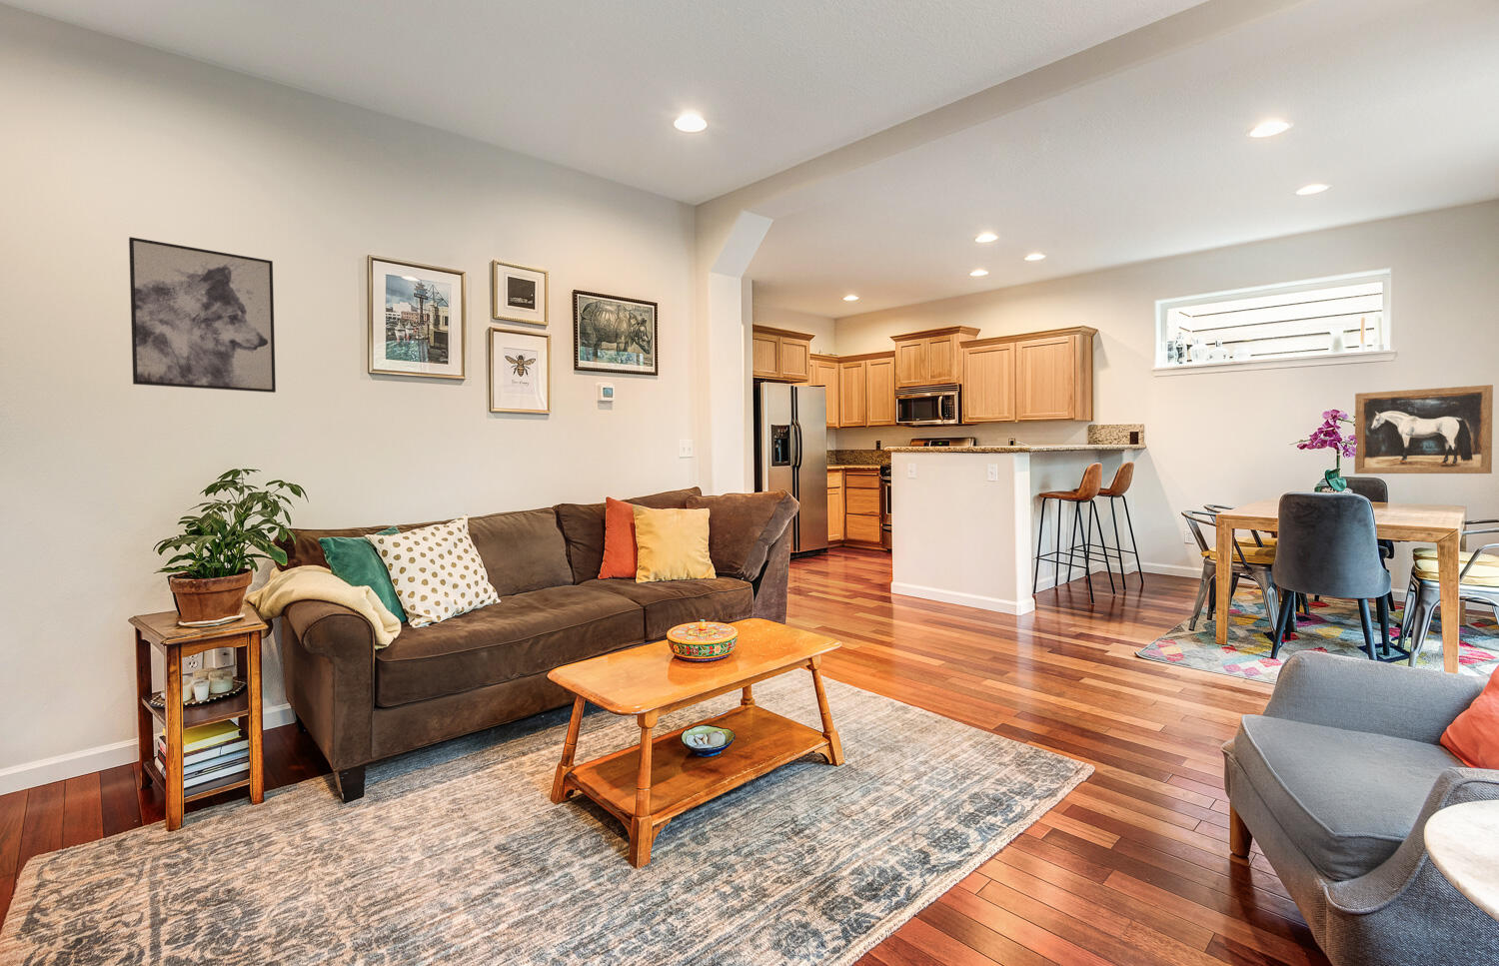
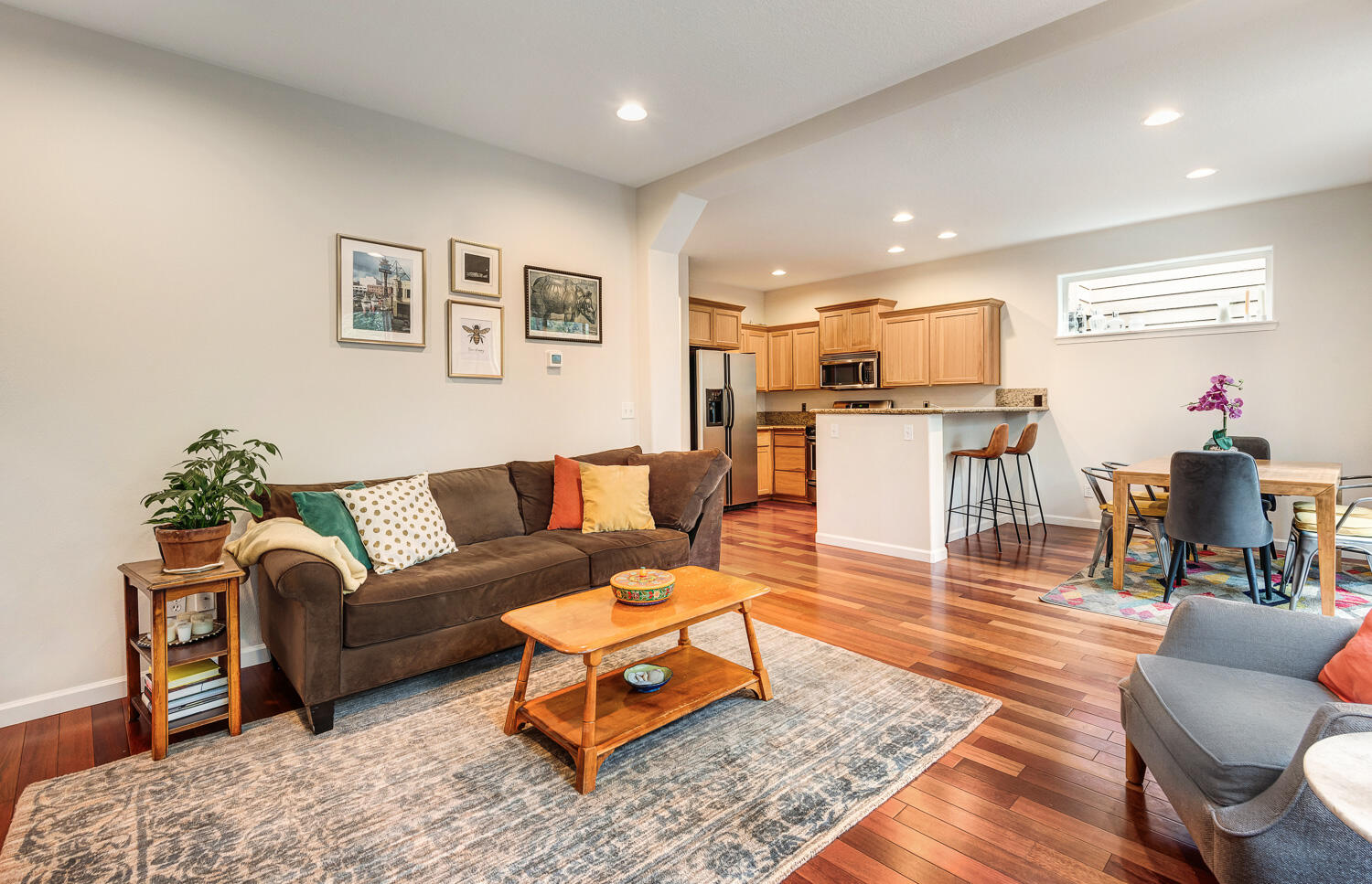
- wall art [128,236,276,393]
- wall art [1354,384,1494,474]
